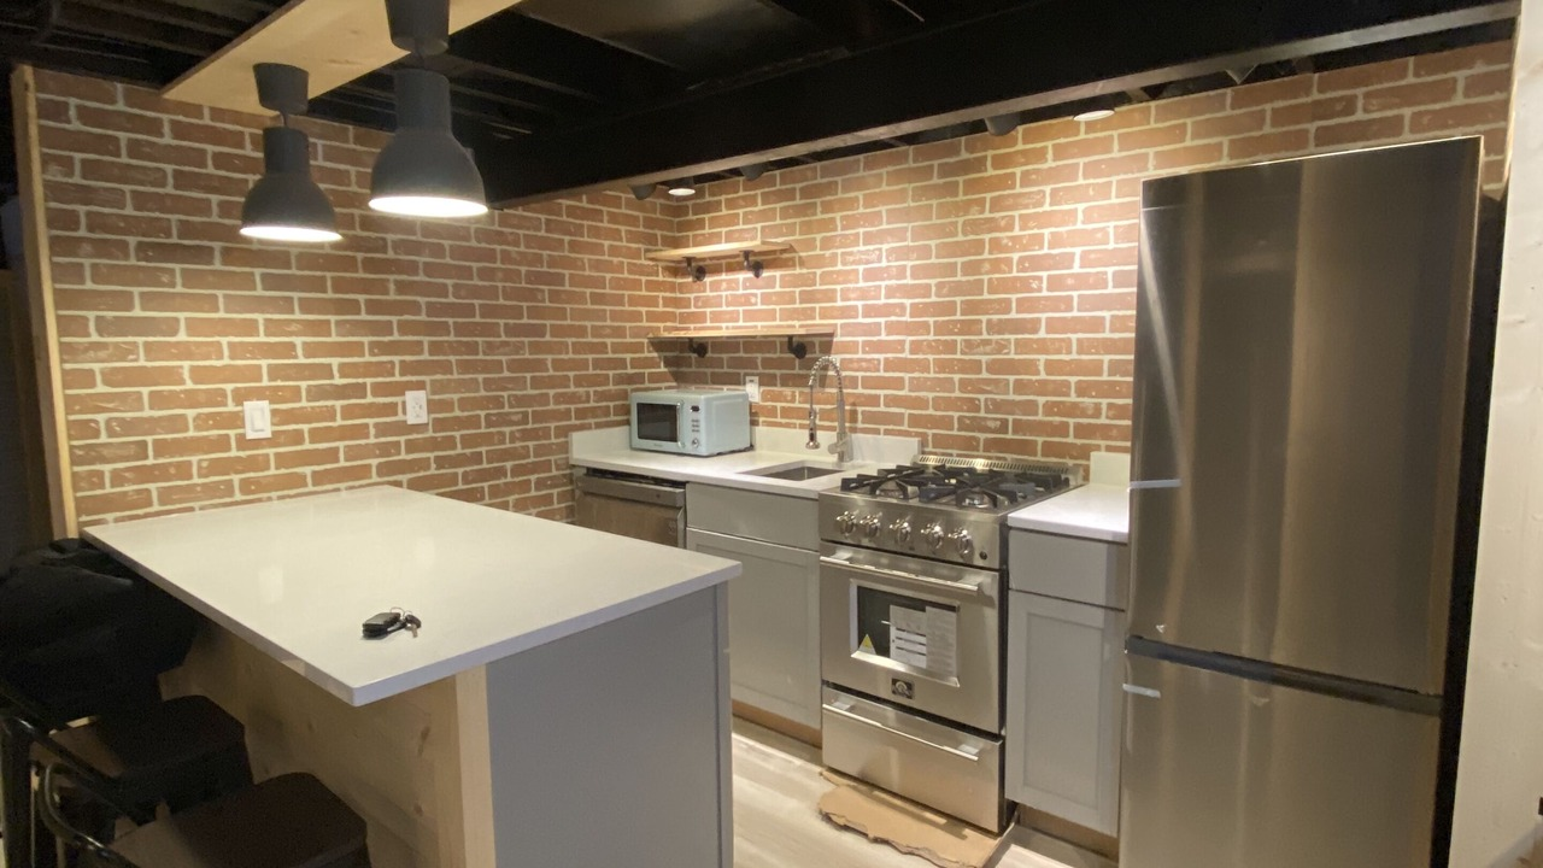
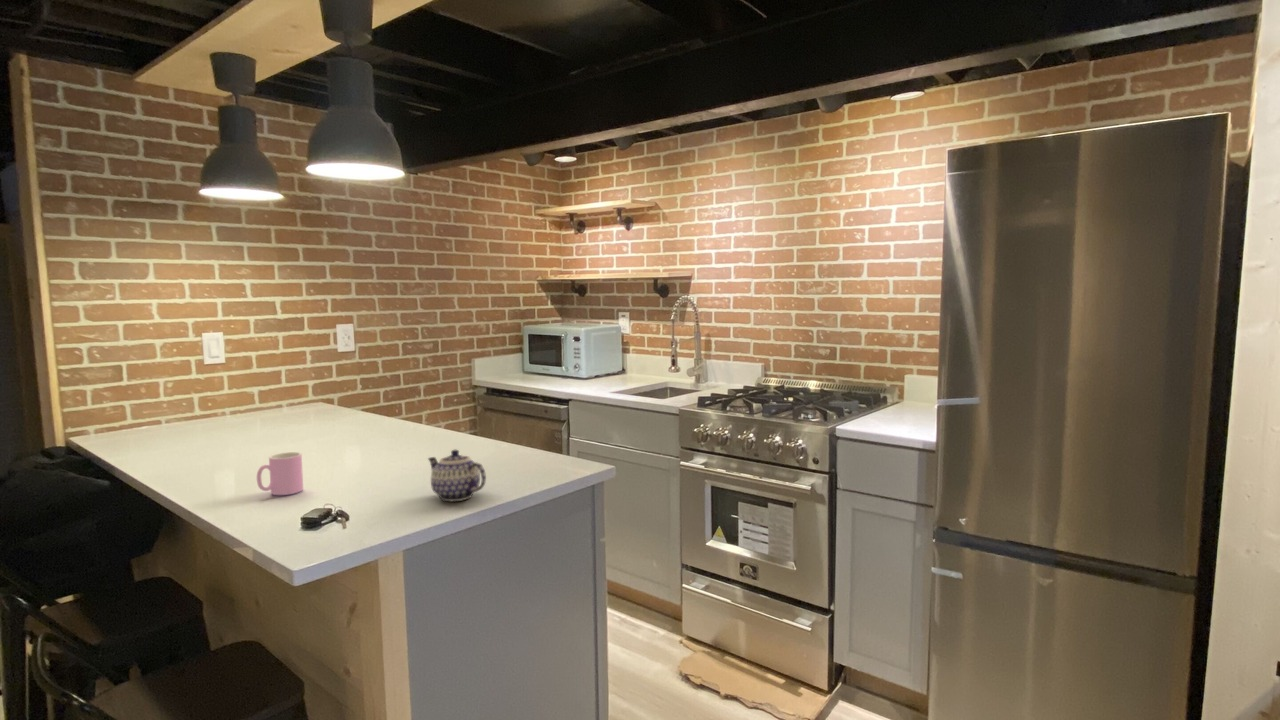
+ teapot [427,449,487,502]
+ cup [256,451,304,496]
